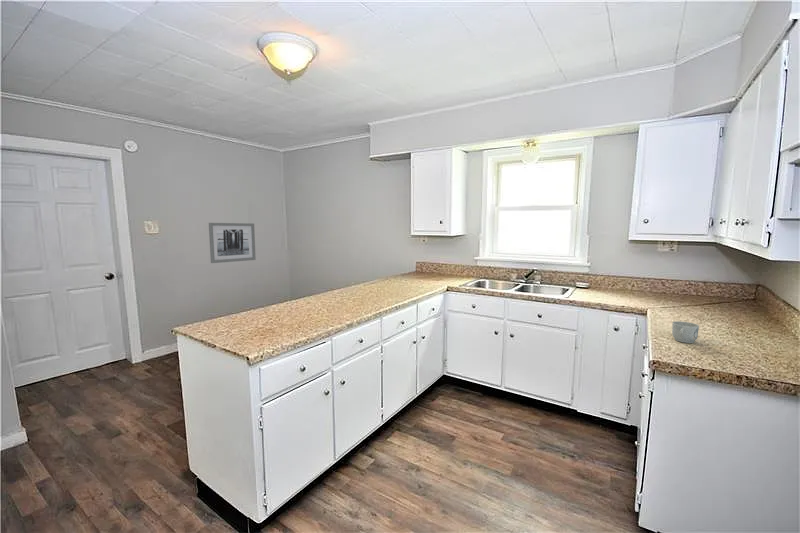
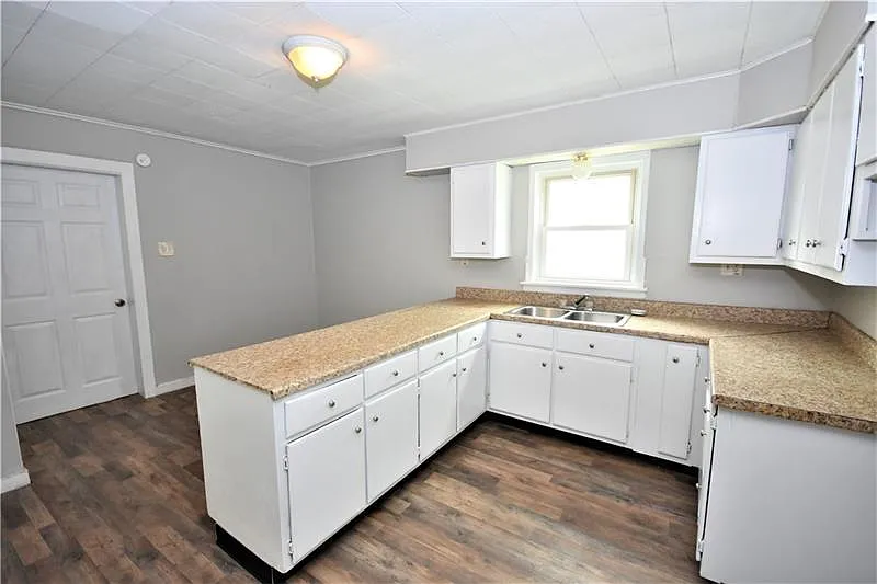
- wall art [208,222,257,264]
- mug [671,320,700,344]
